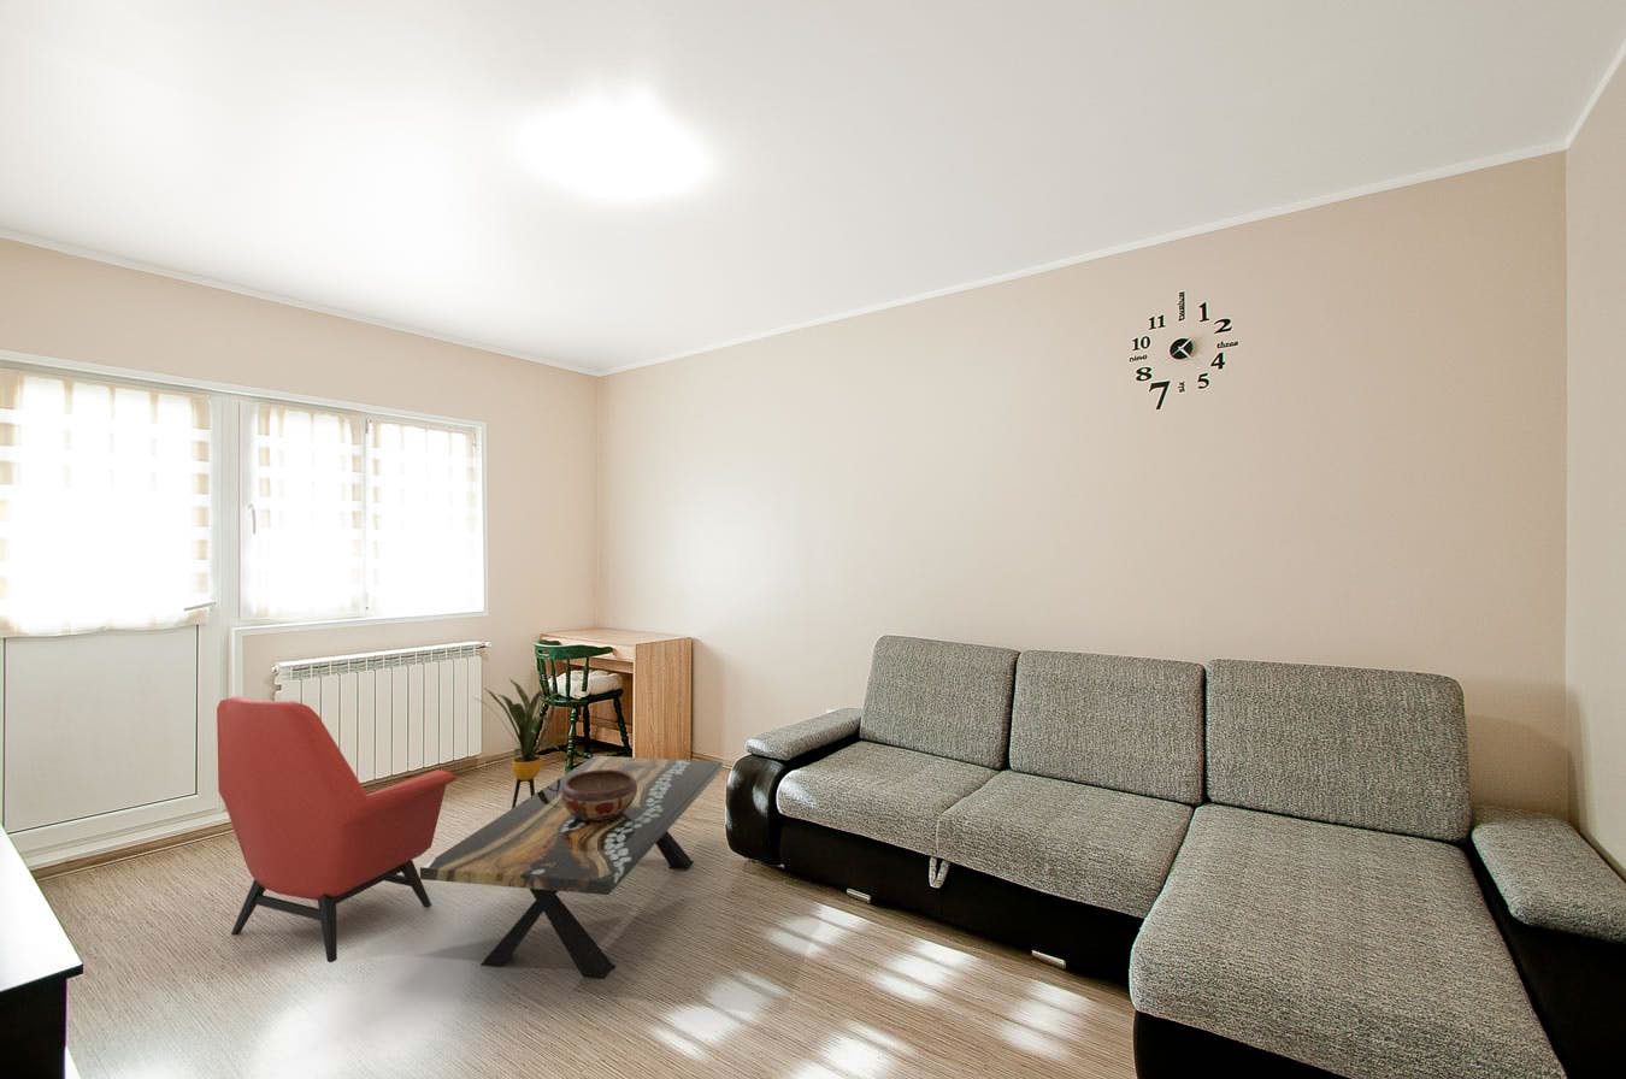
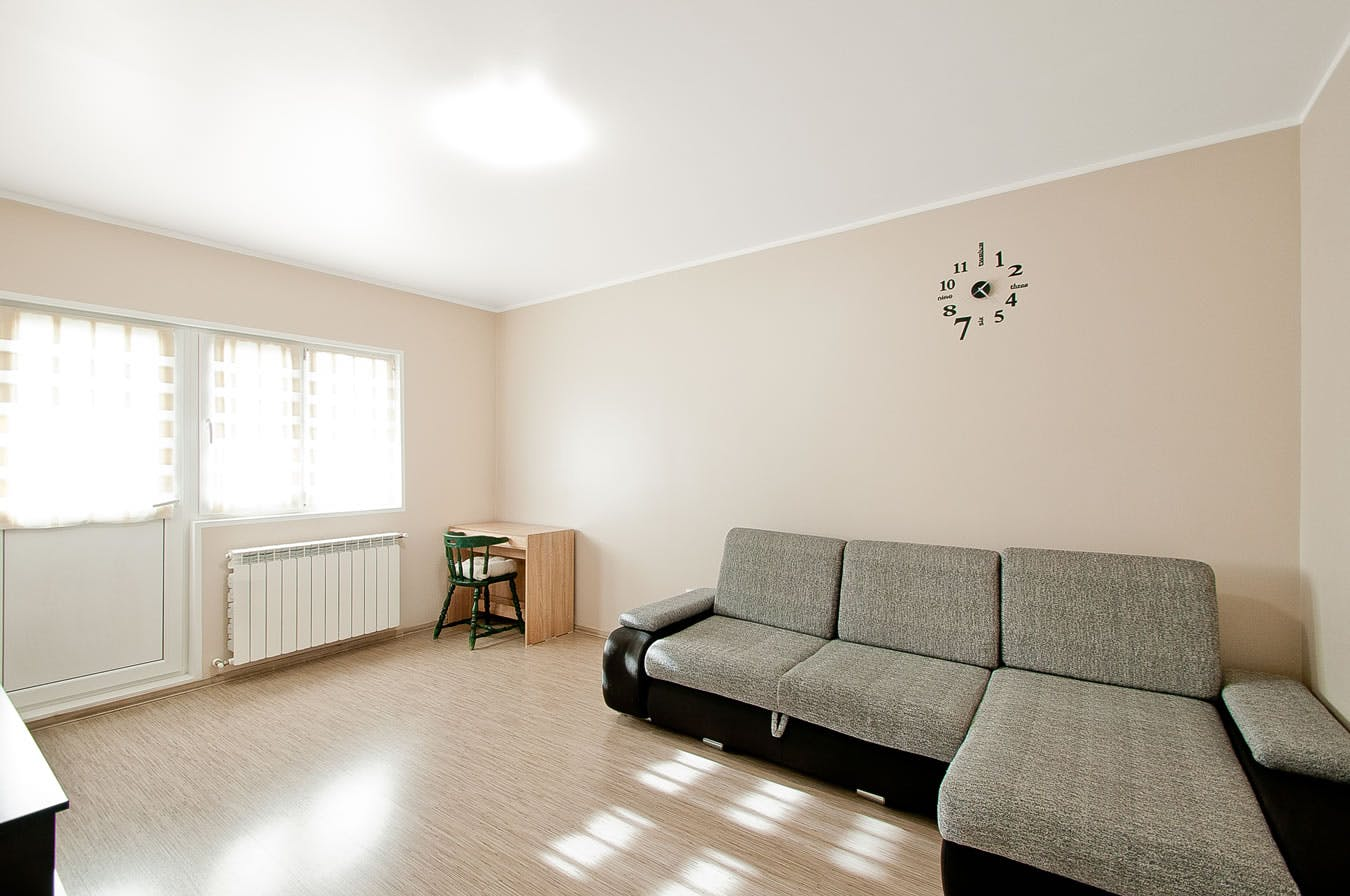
- coffee table [419,755,724,980]
- armchair [216,694,458,963]
- house plant [475,678,571,809]
- decorative bowl [561,770,637,822]
